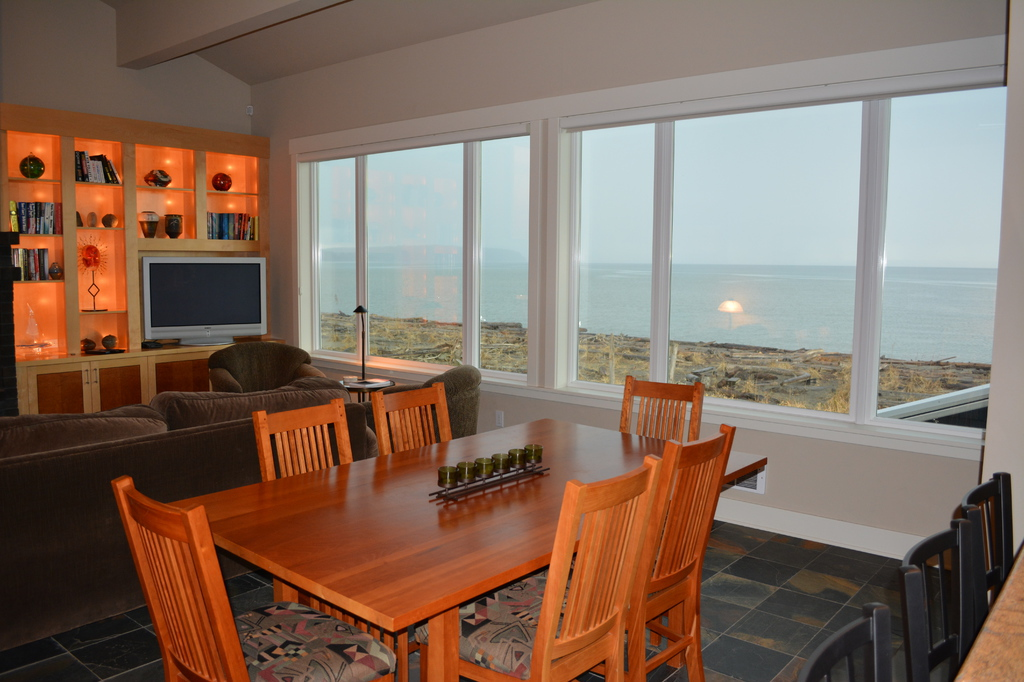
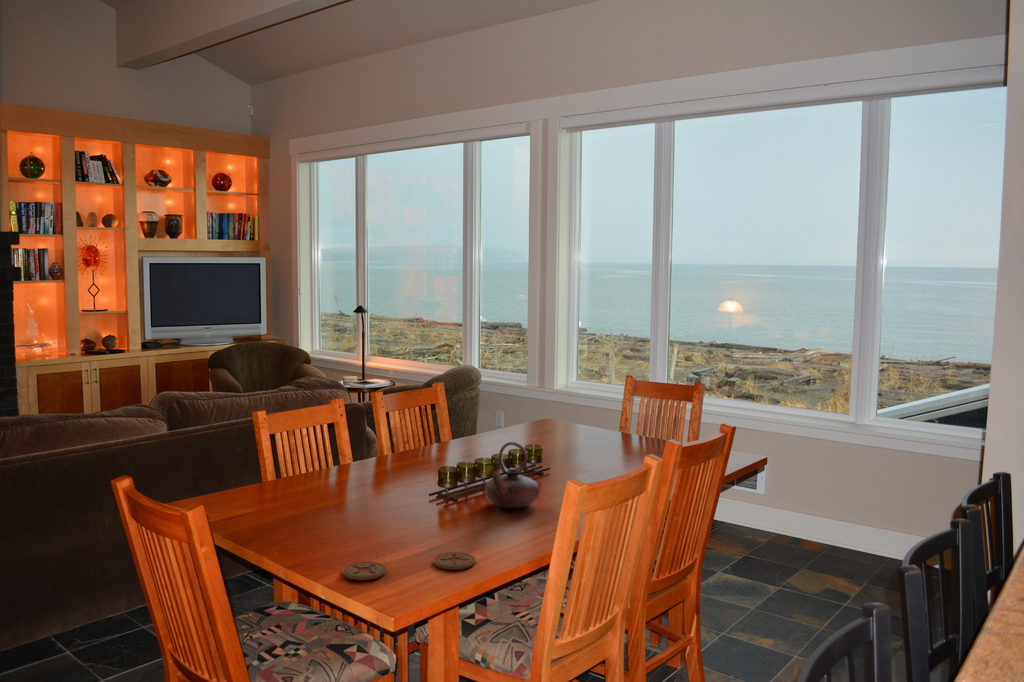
+ coaster [341,561,388,581]
+ coaster [432,551,476,571]
+ teapot [484,441,541,509]
